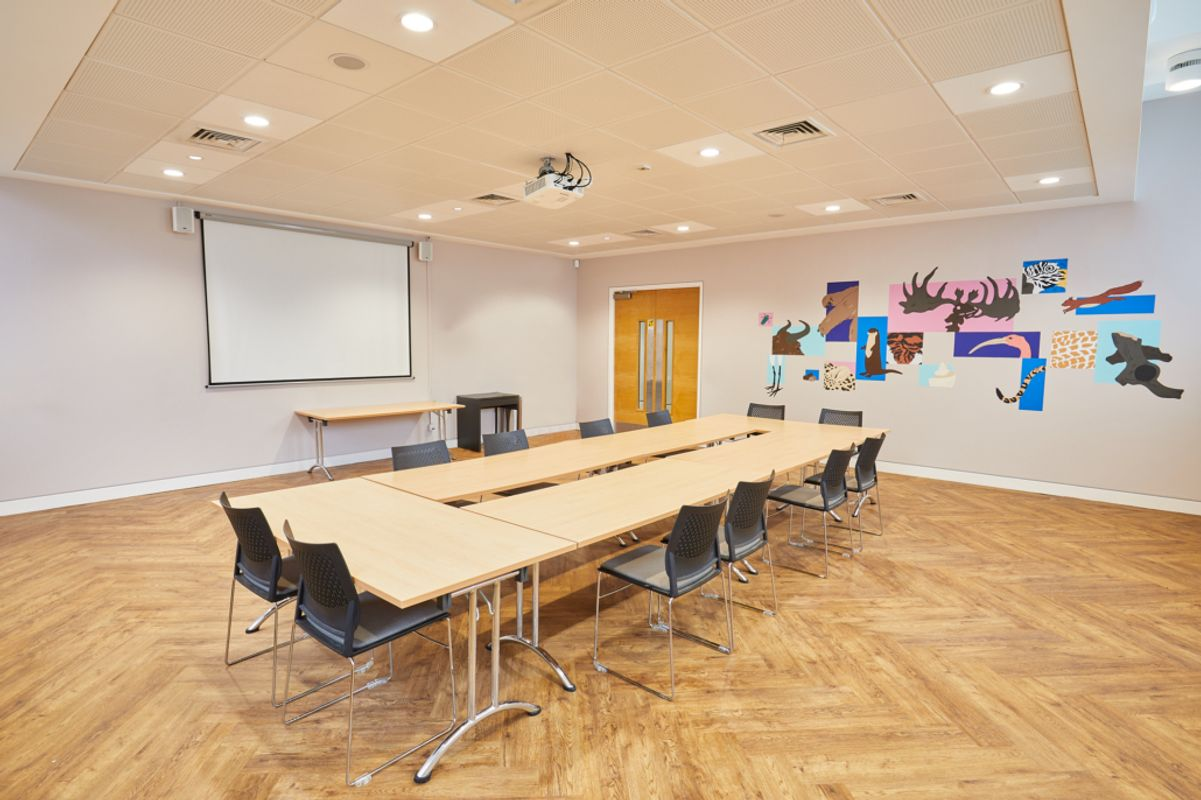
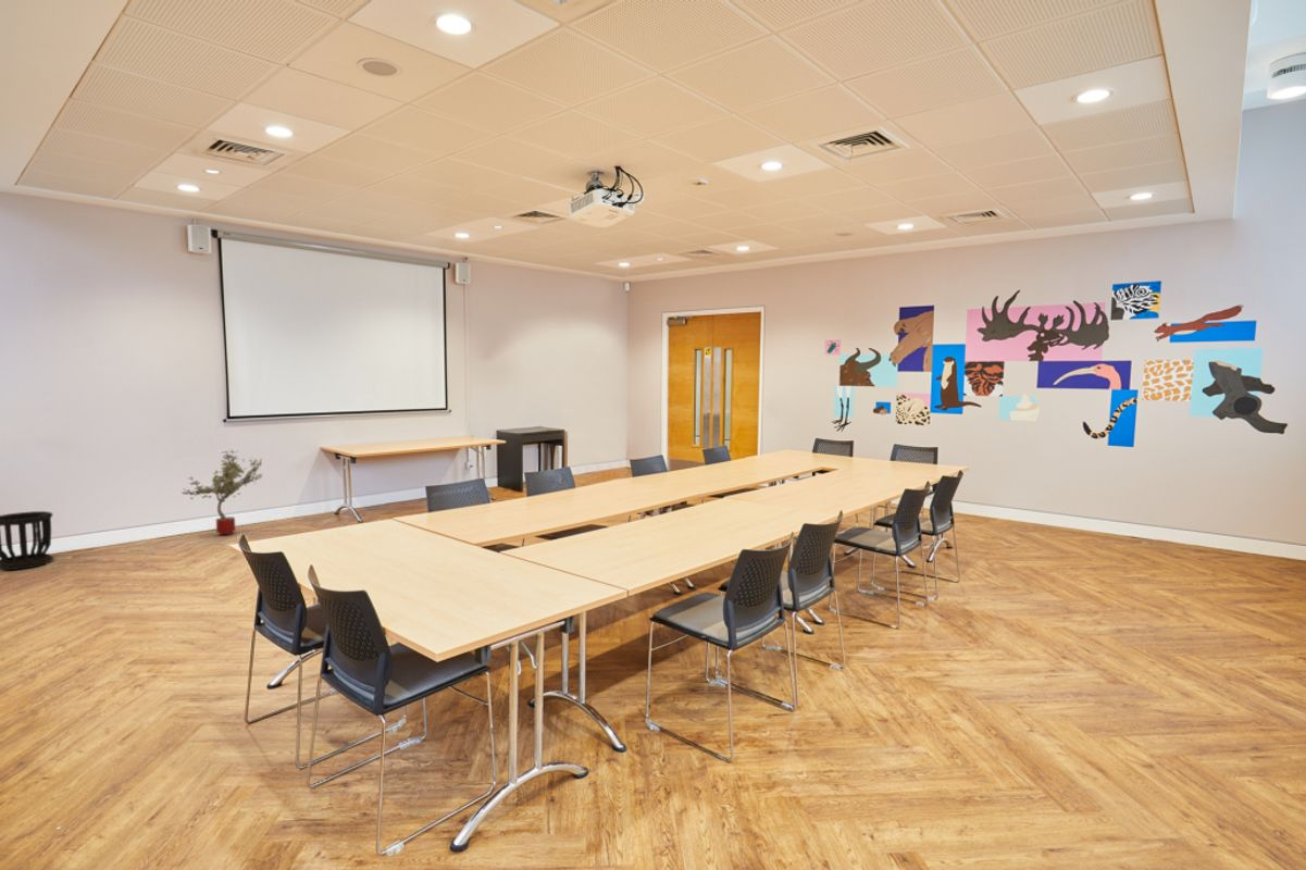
+ wastebasket [0,510,54,571]
+ potted tree [182,449,263,536]
